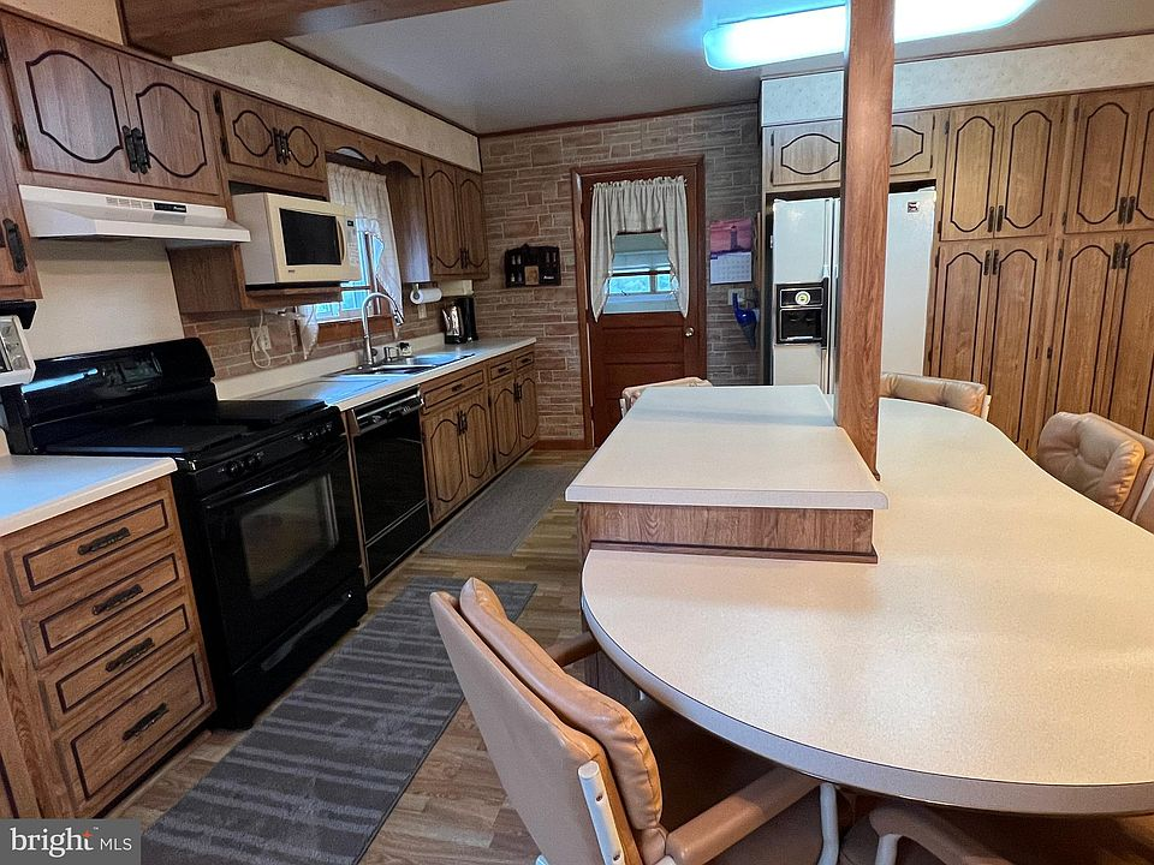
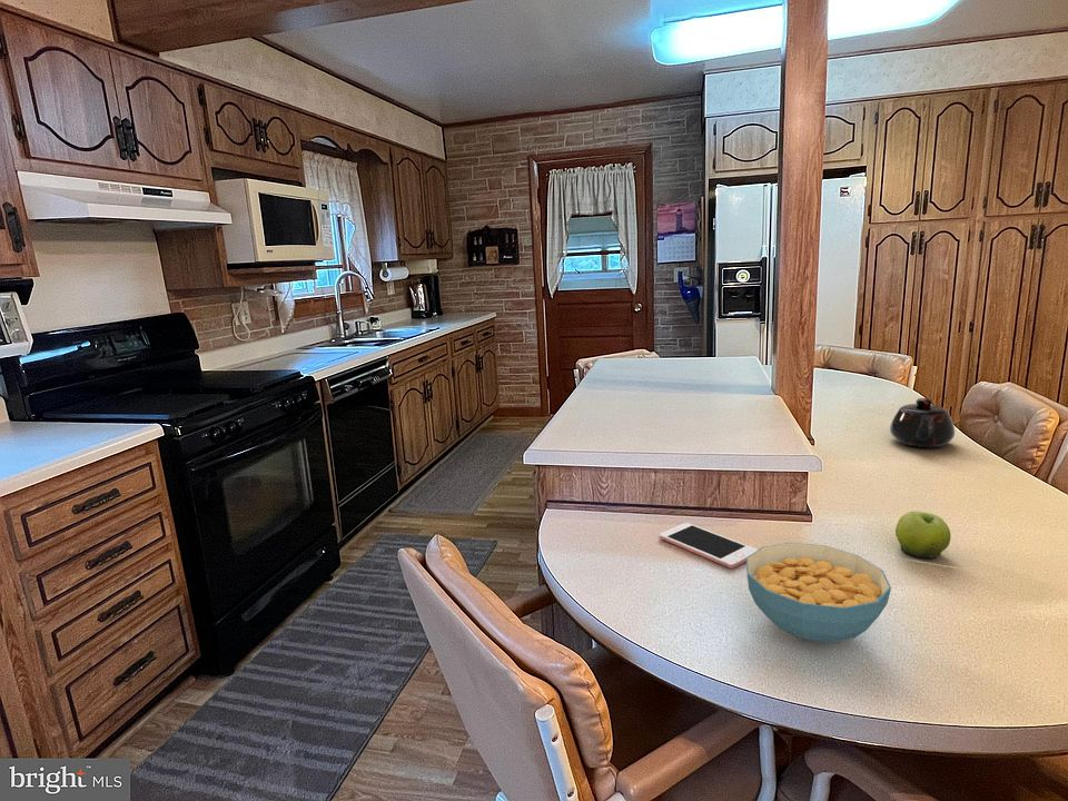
+ fruit [894,511,952,560]
+ cell phone [659,522,759,570]
+ teapot [889,397,956,448]
+ cereal bowl [745,542,892,643]
